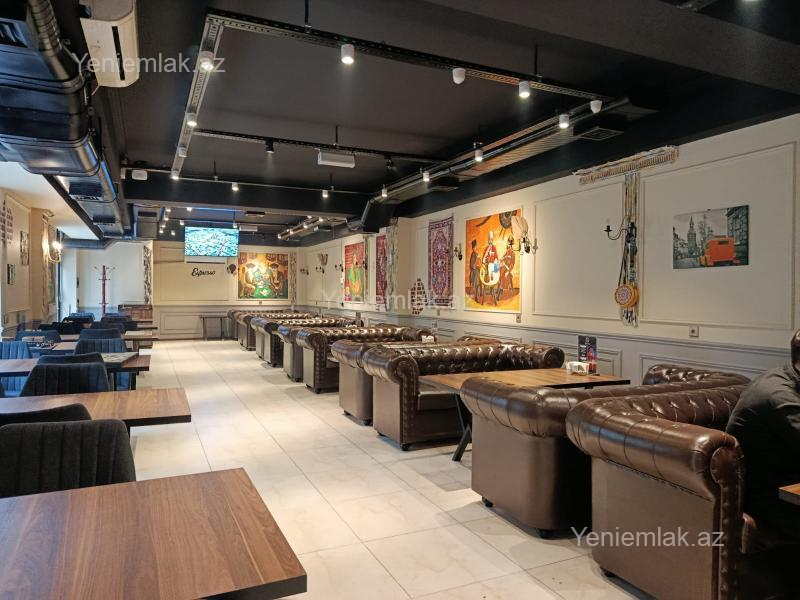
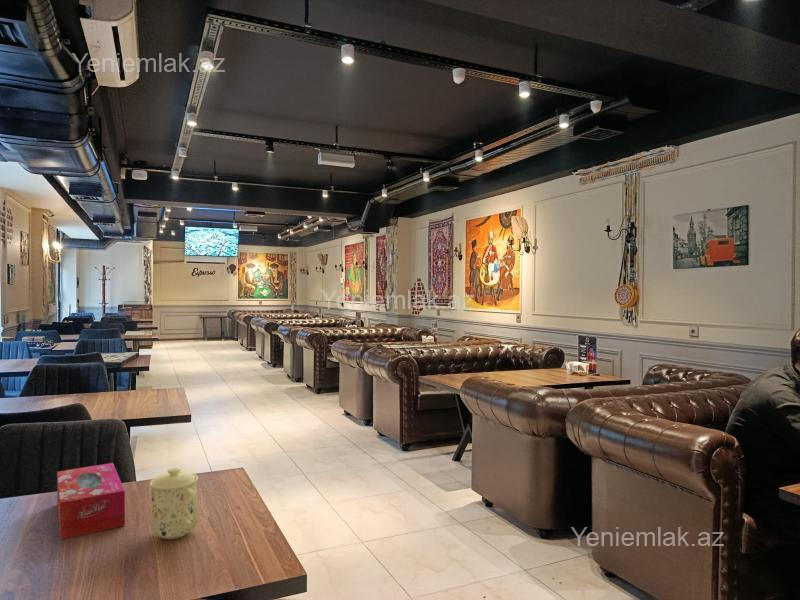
+ tissue box [56,462,126,541]
+ mug [149,467,200,540]
